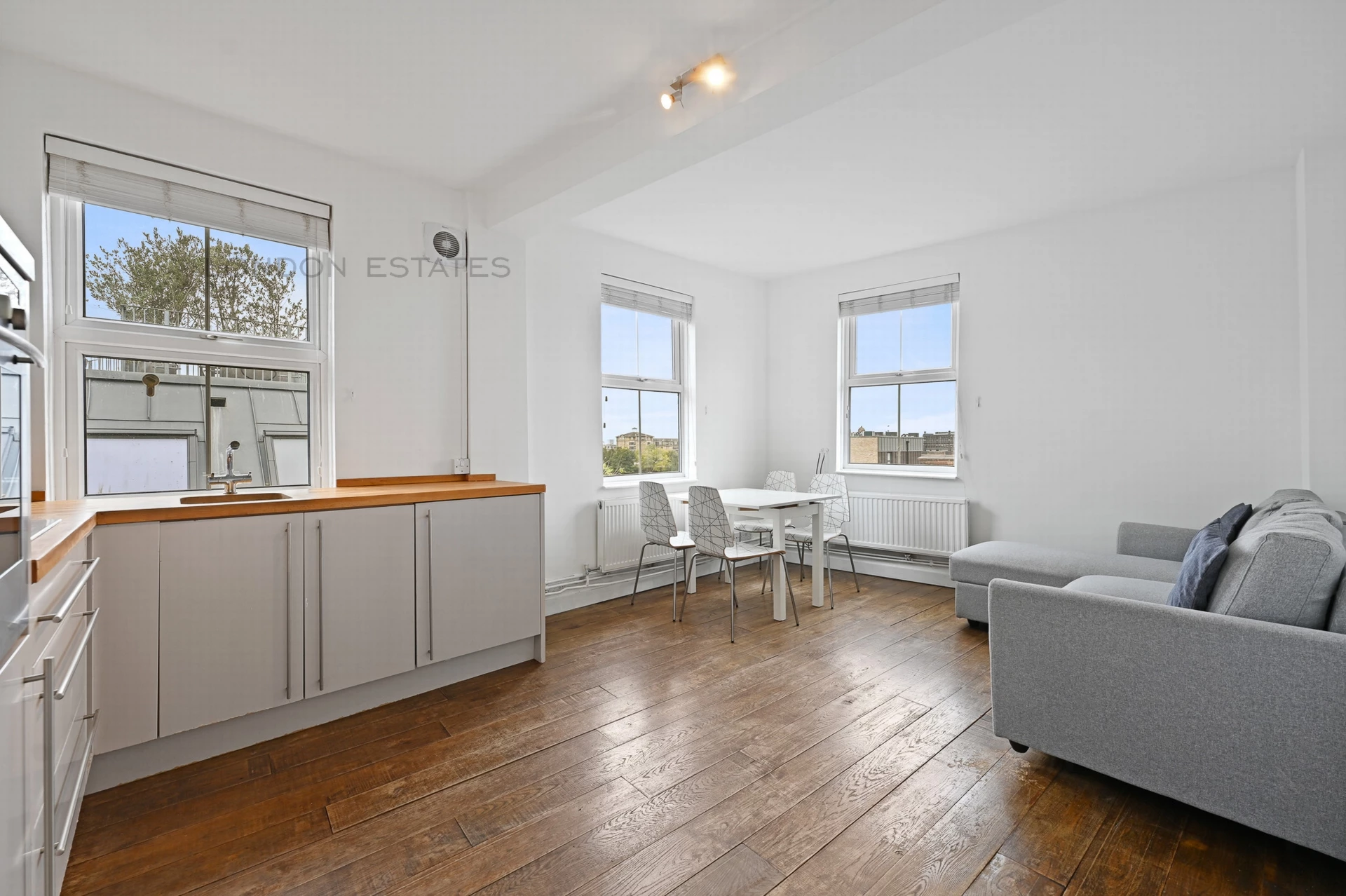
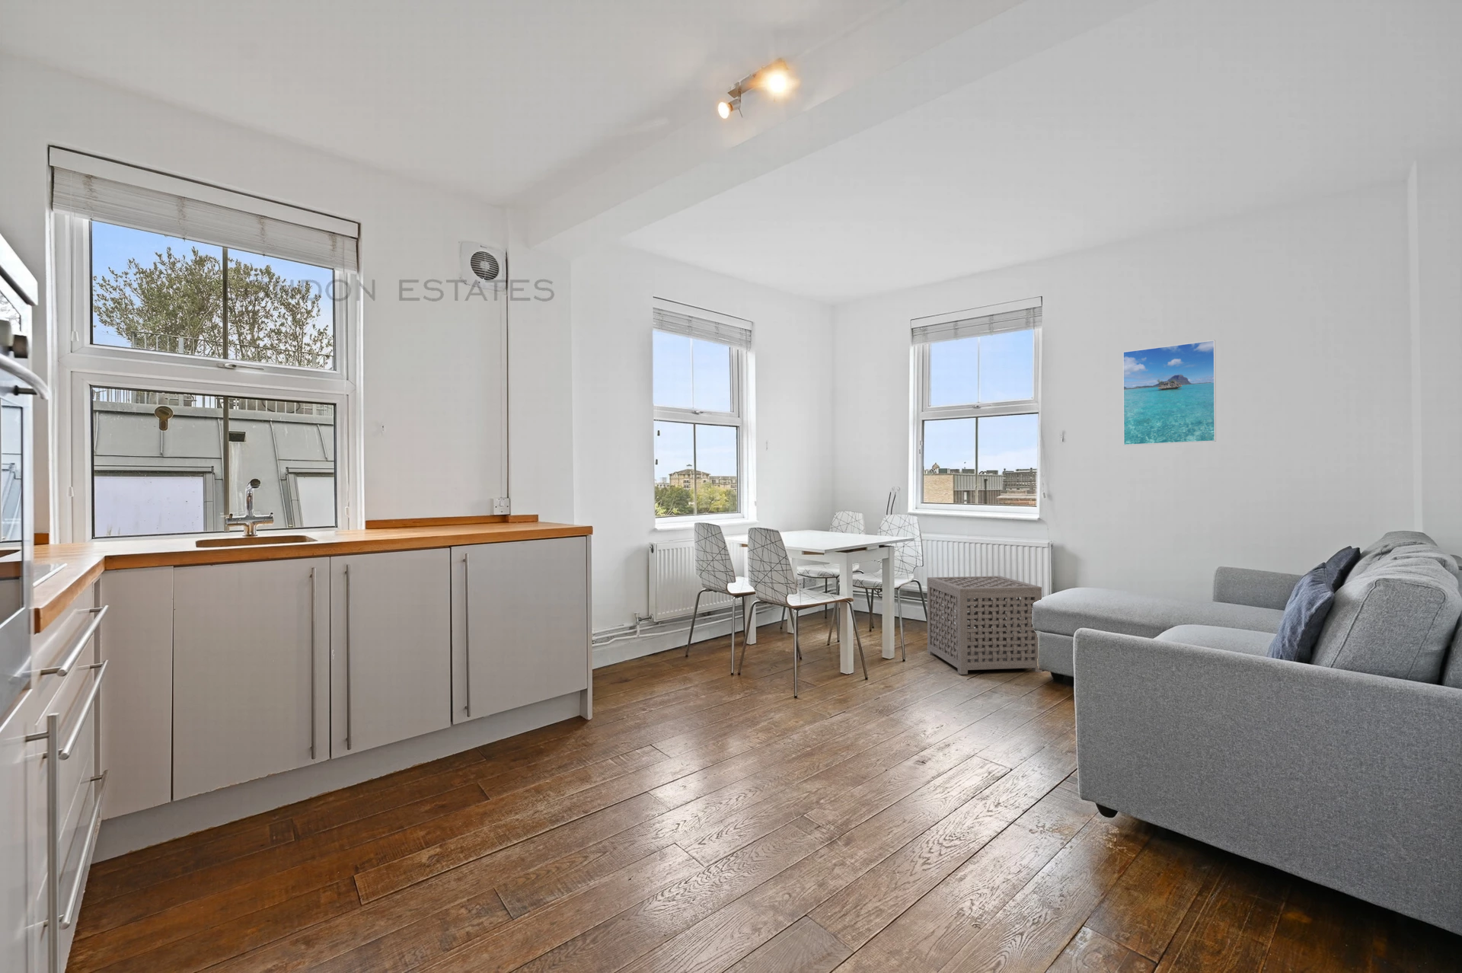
+ side table [927,576,1043,675]
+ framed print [1122,340,1217,446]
